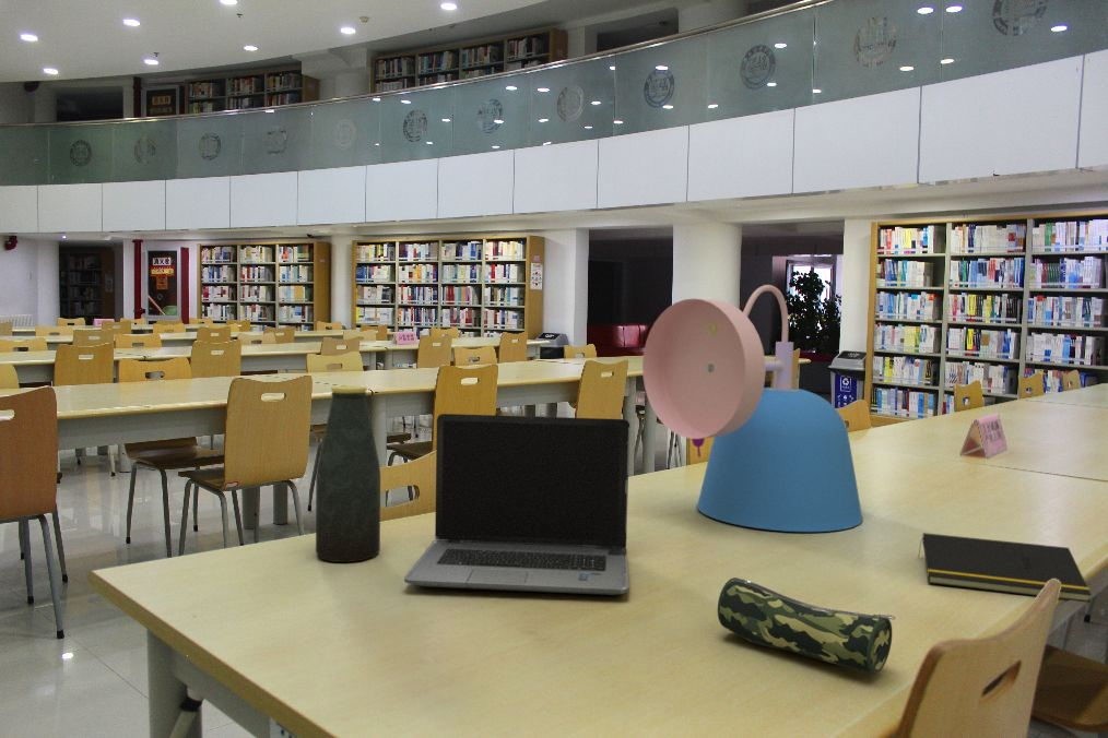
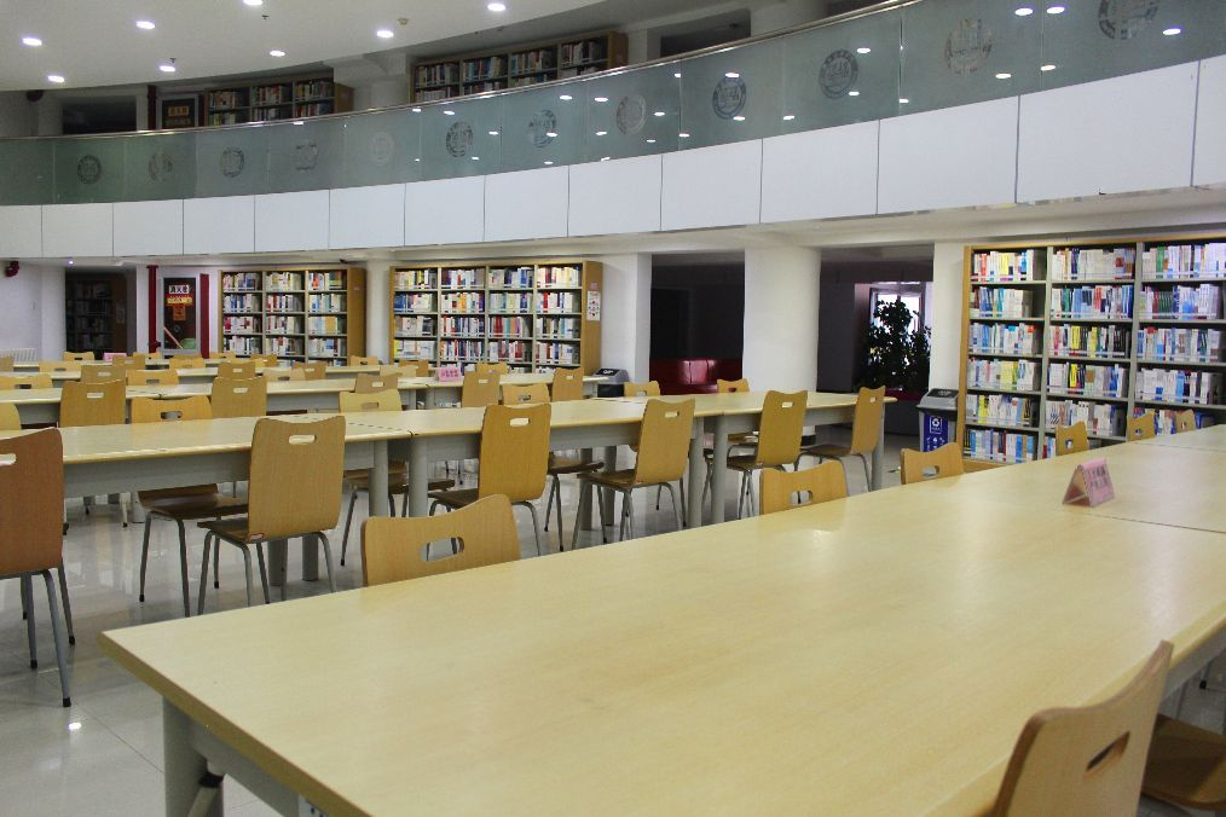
- laptop computer [403,413,630,596]
- desk lamp [641,284,864,533]
- notepad [917,532,1093,604]
- bottle [315,385,381,563]
- pencil case [717,576,896,675]
